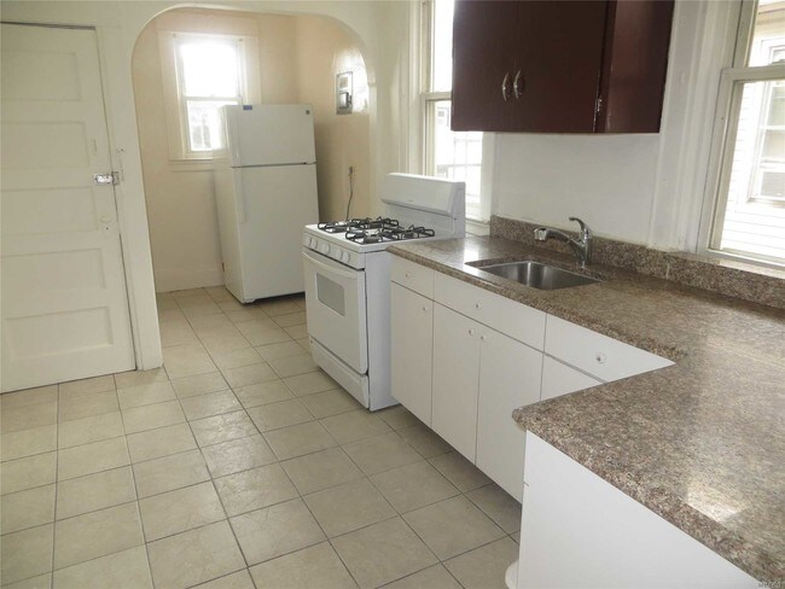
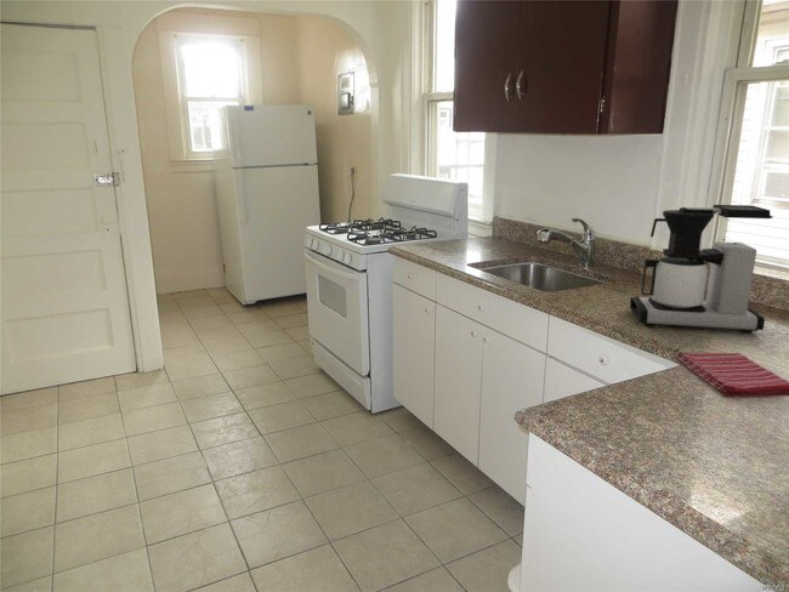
+ dish towel [675,351,789,398]
+ coffee maker [629,204,774,335]
